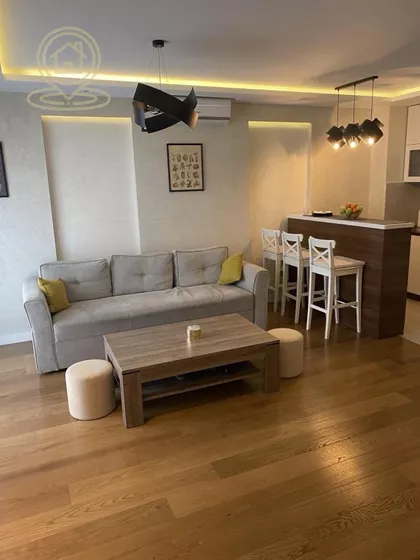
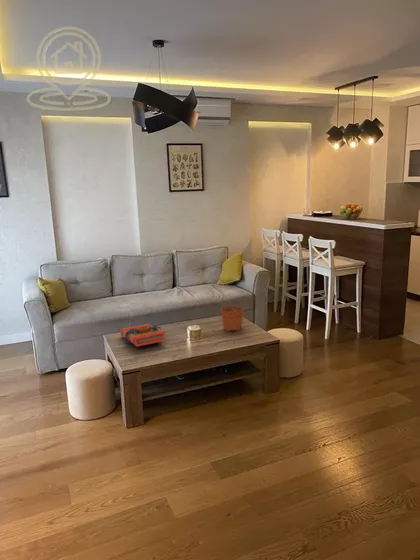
+ plant pot [220,297,244,332]
+ book [120,323,168,348]
